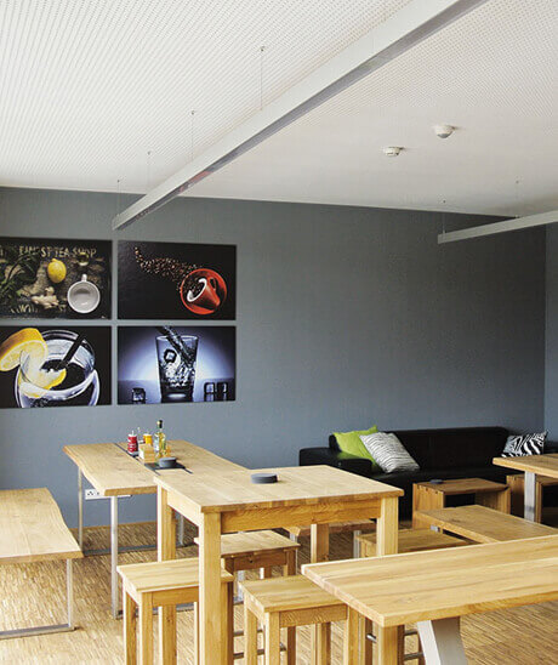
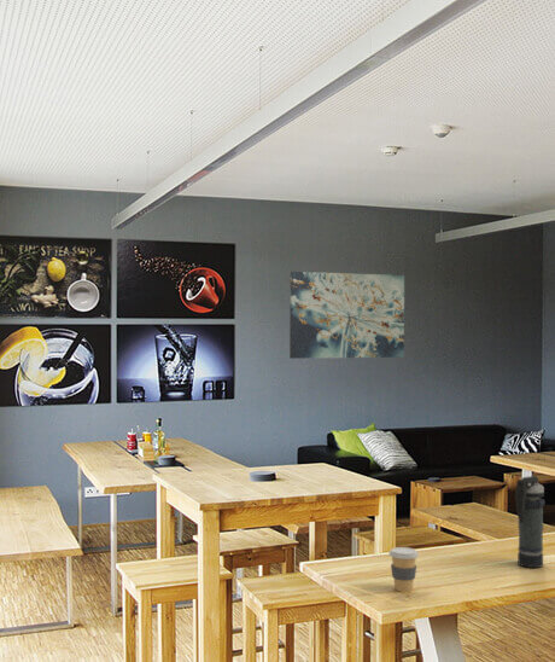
+ coffee cup [388,546,420,593]
+ smoke grenade [514,475,547,569]
+ wall art [288,271,405,360]
